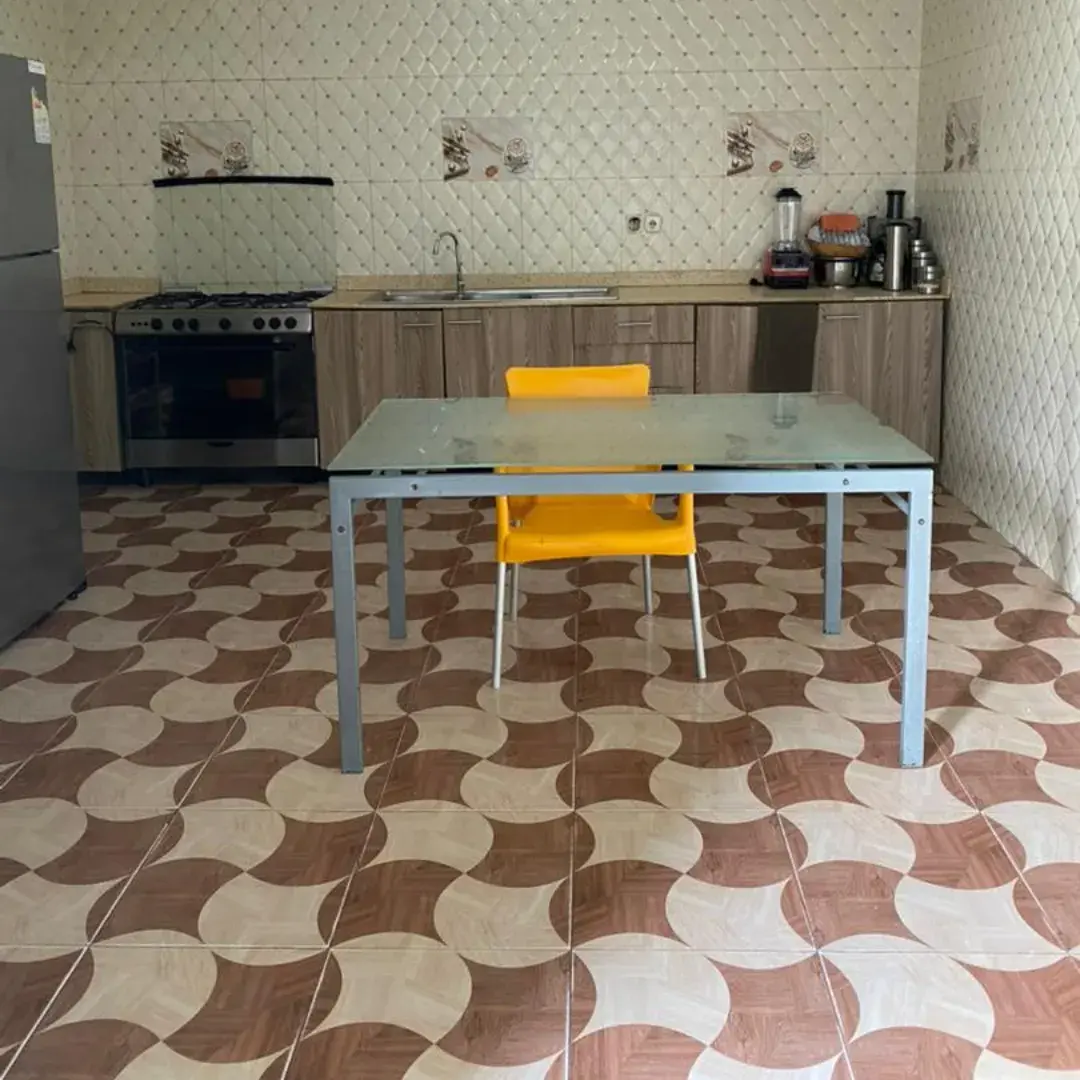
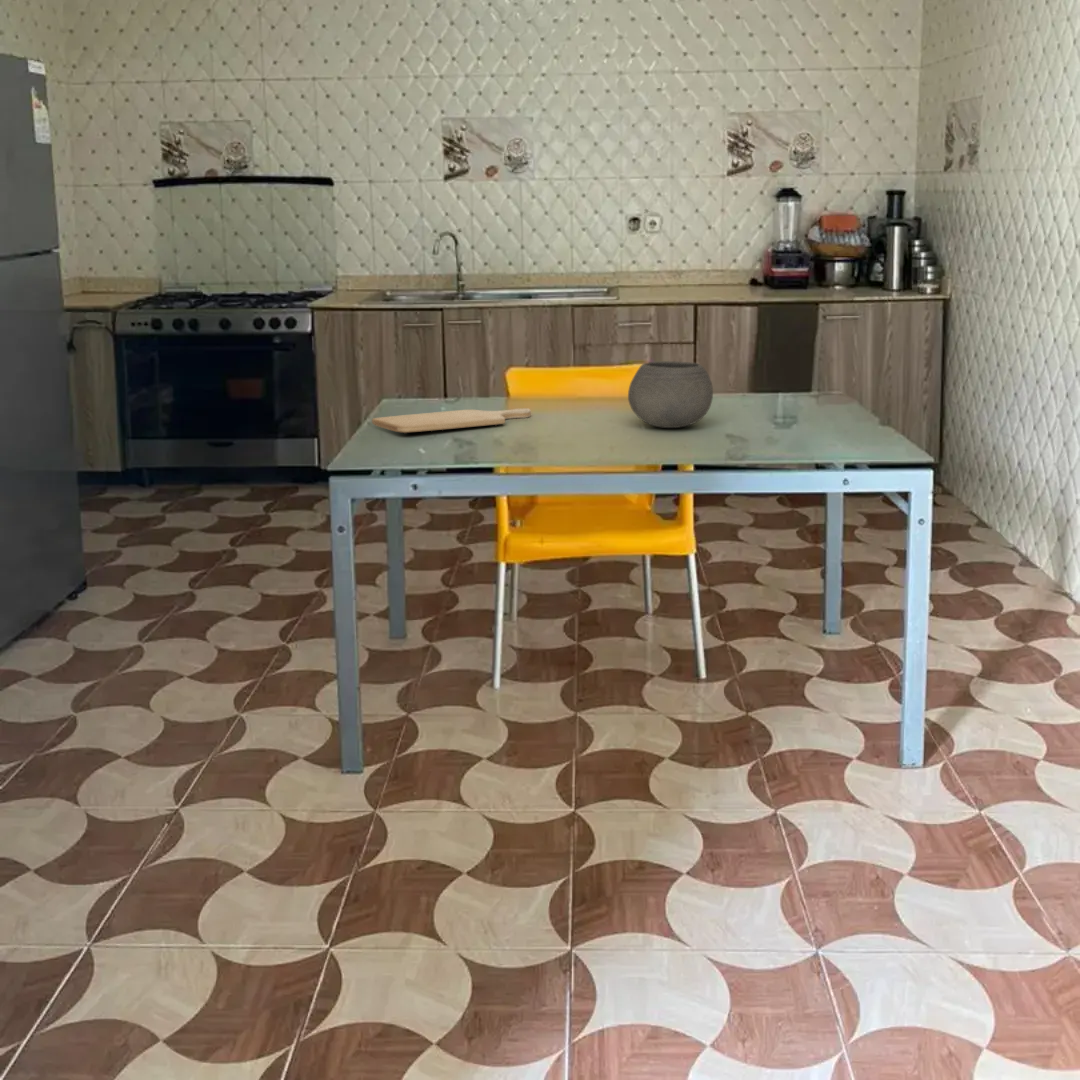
+ chopping board [371,408,532,434]
+ bowl [627,360,714,429]
